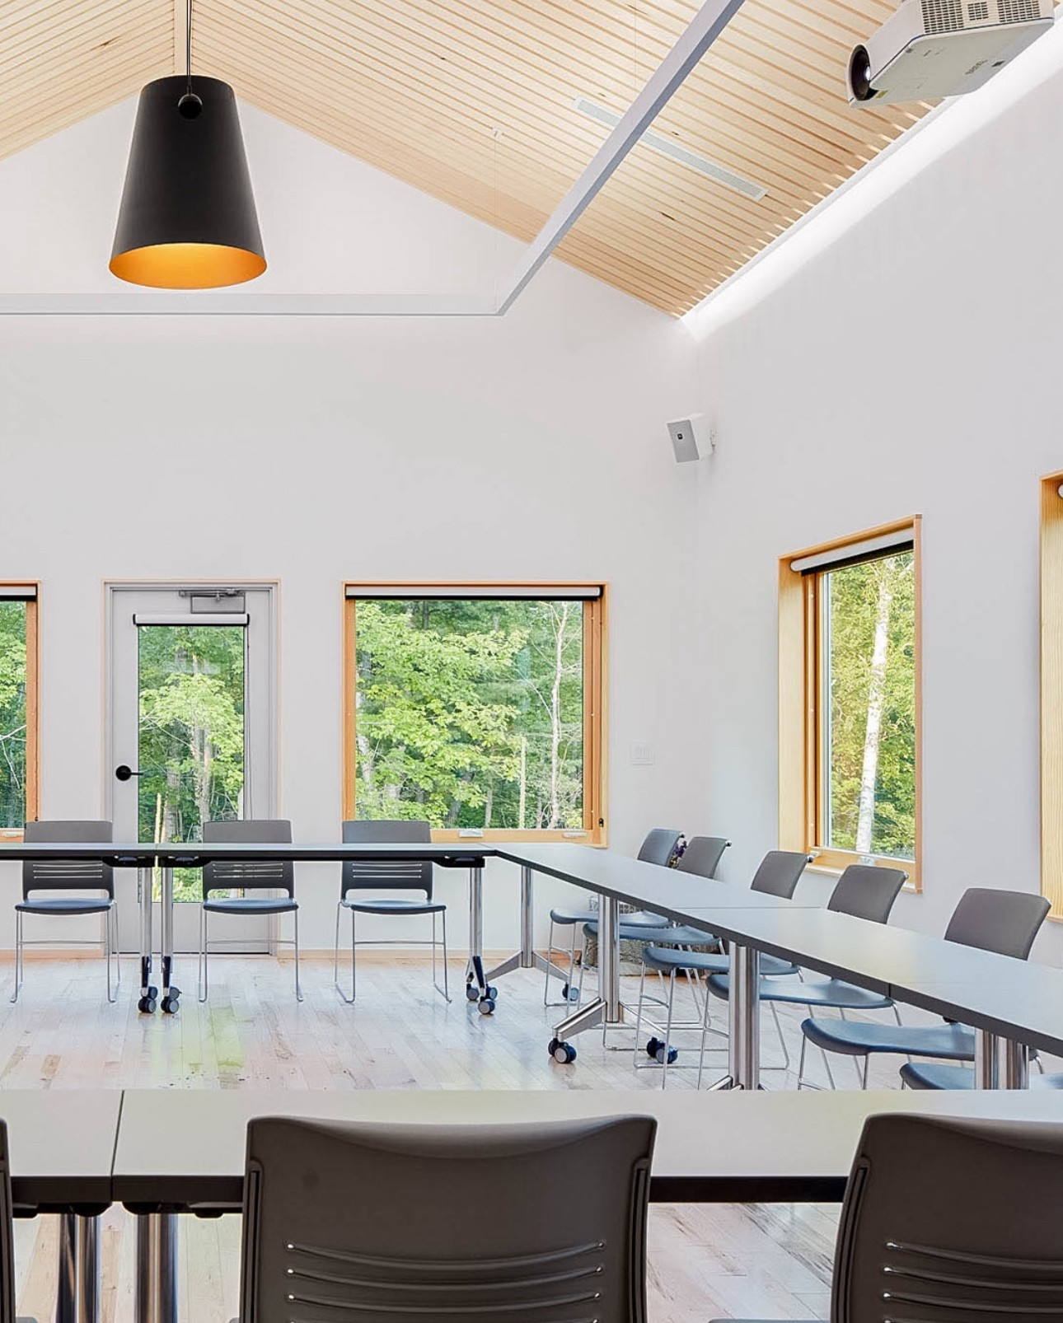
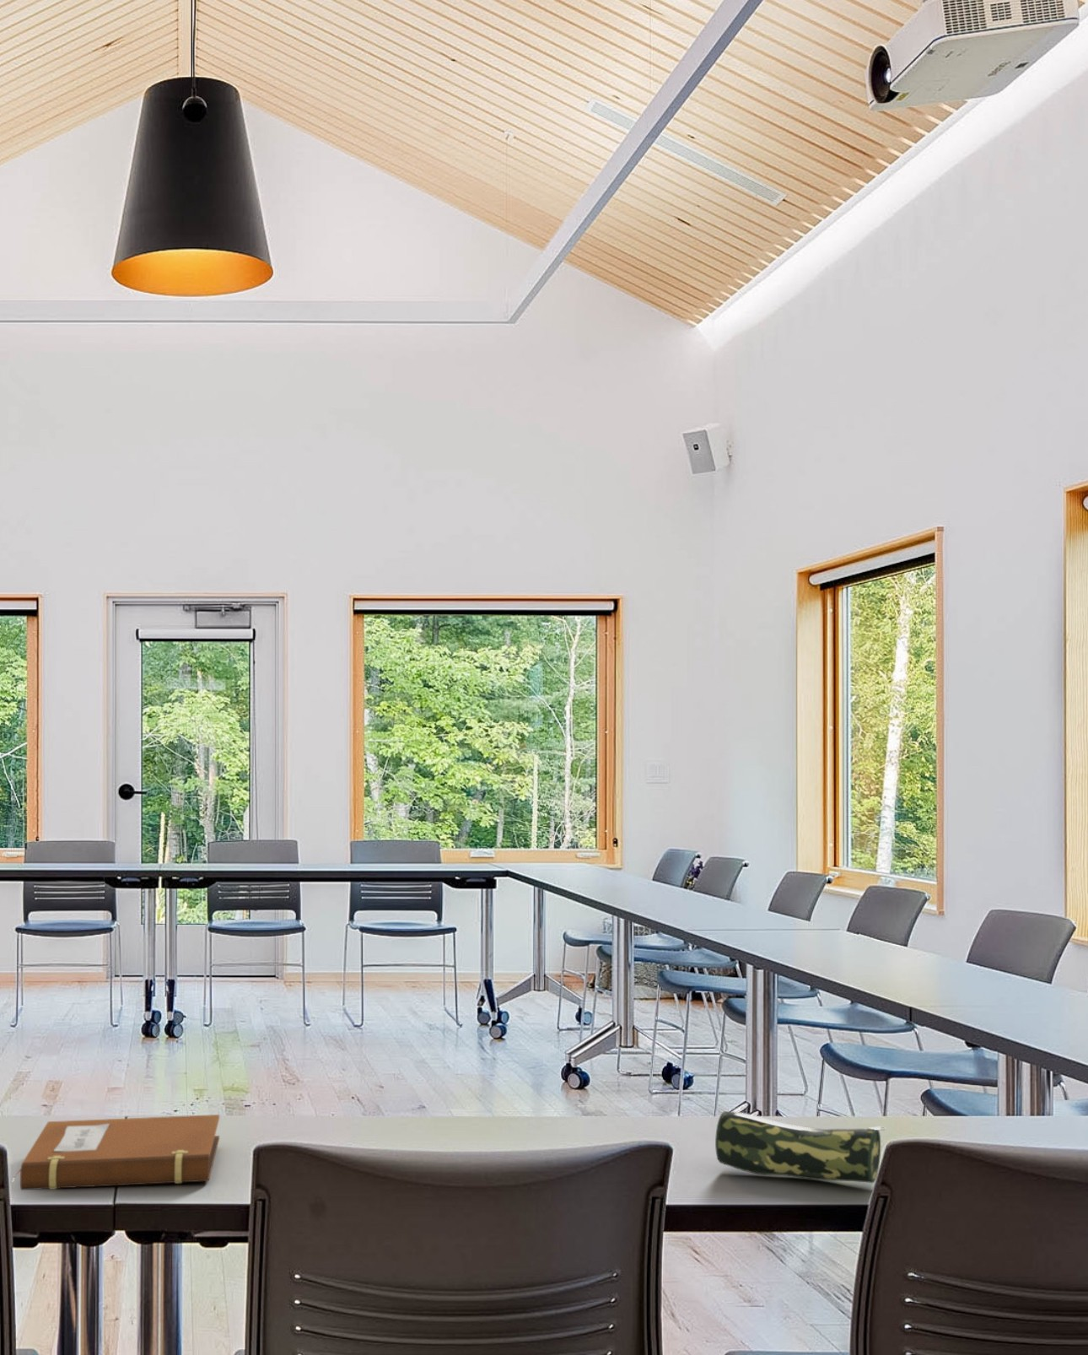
+ notebook [14,1114,220,1191]
+ pencil case [714,1111,886,1184]
